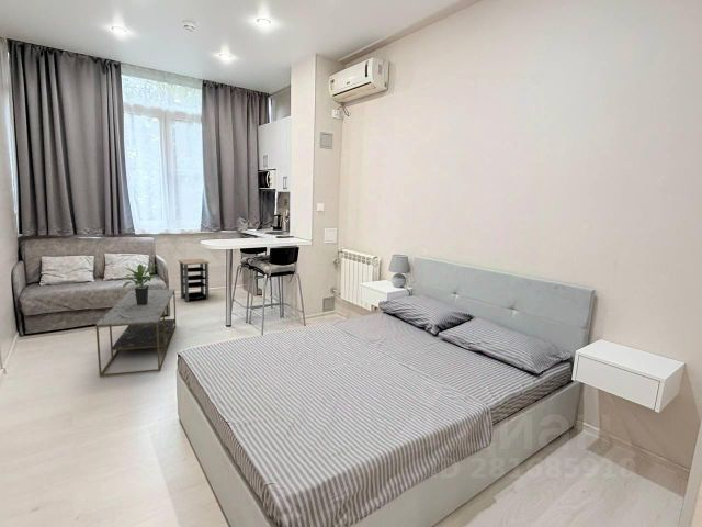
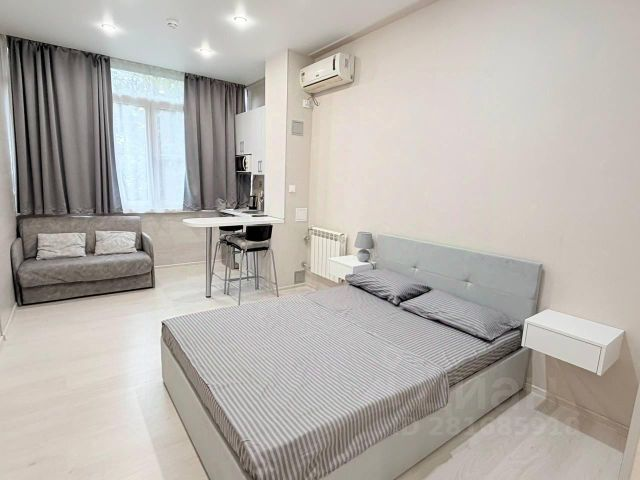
- potted plant [122,264,162,305]
- side table [178,258,210,303]
- coffee table [94,288,177,378]
